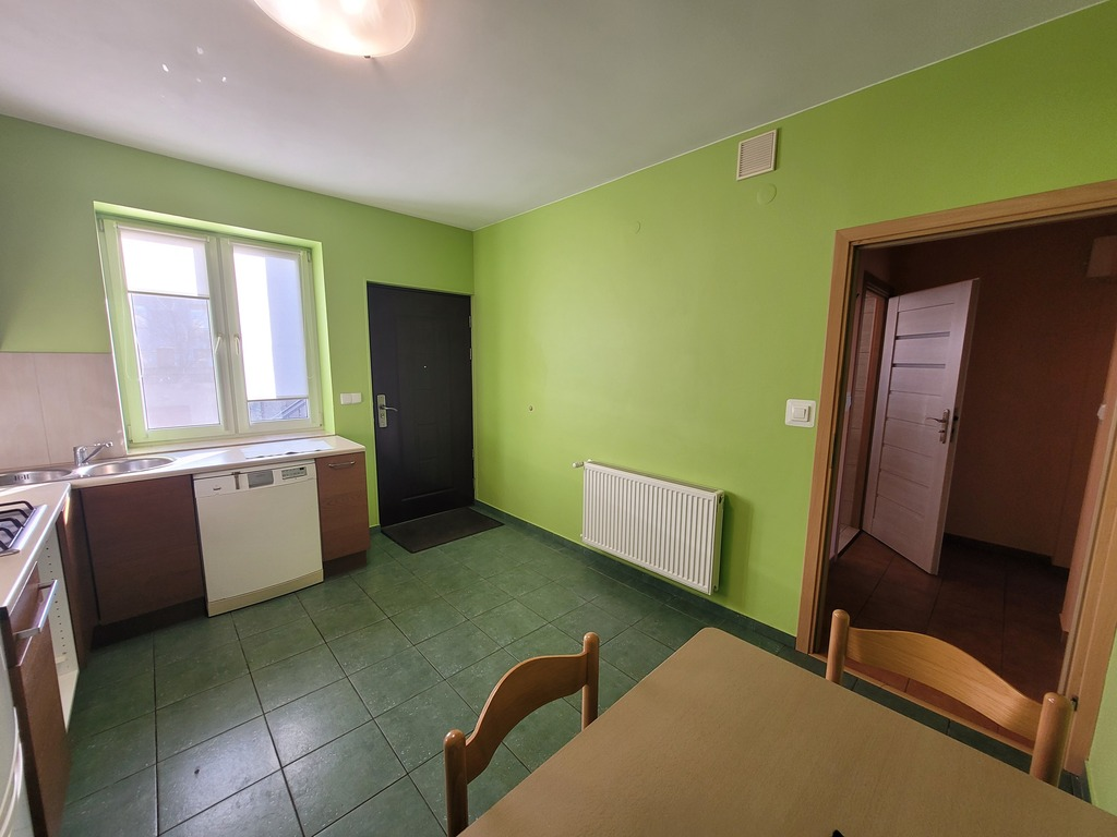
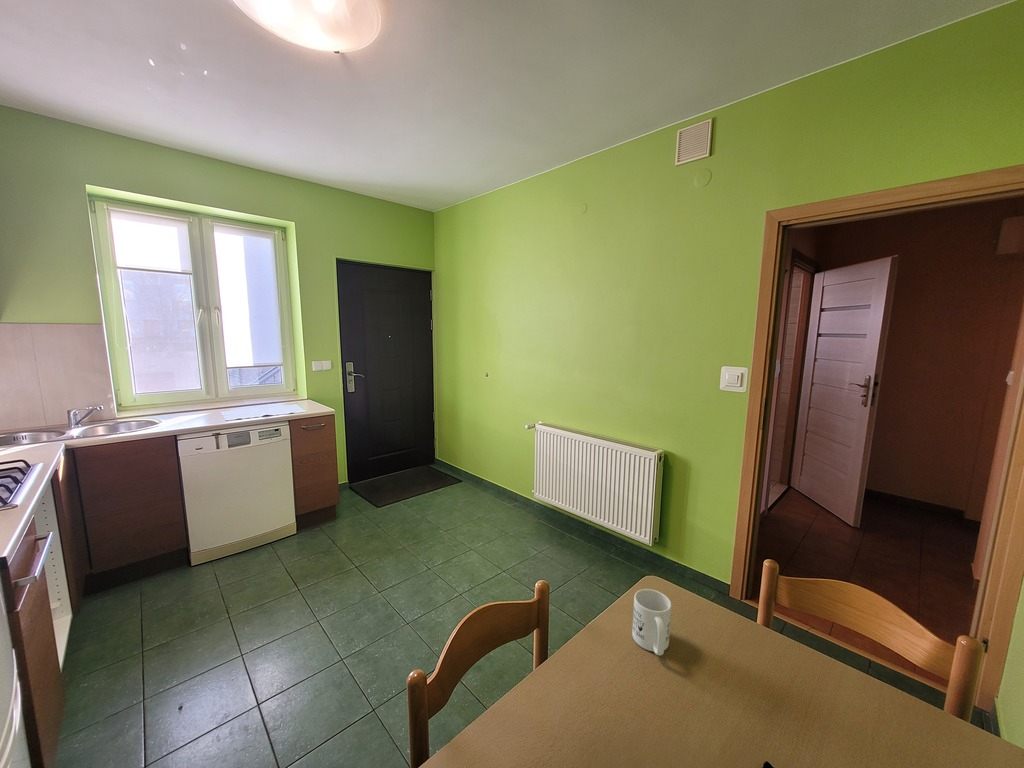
+ mug [631,588,672,656]
